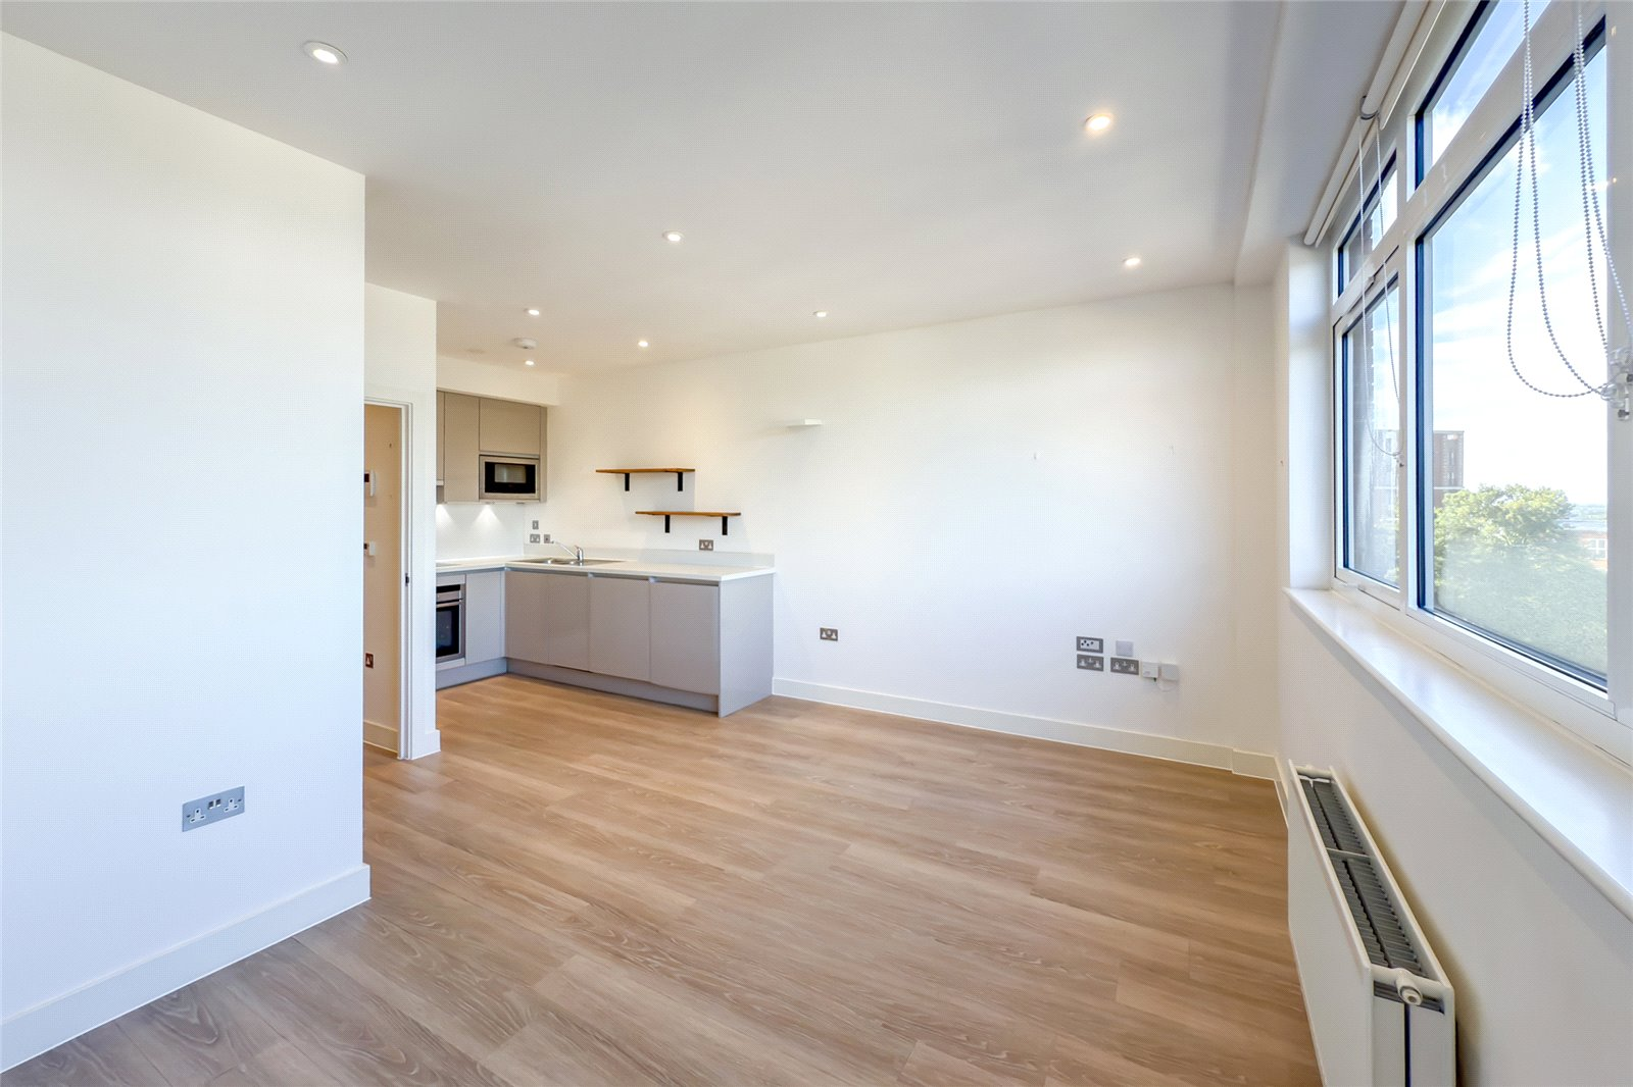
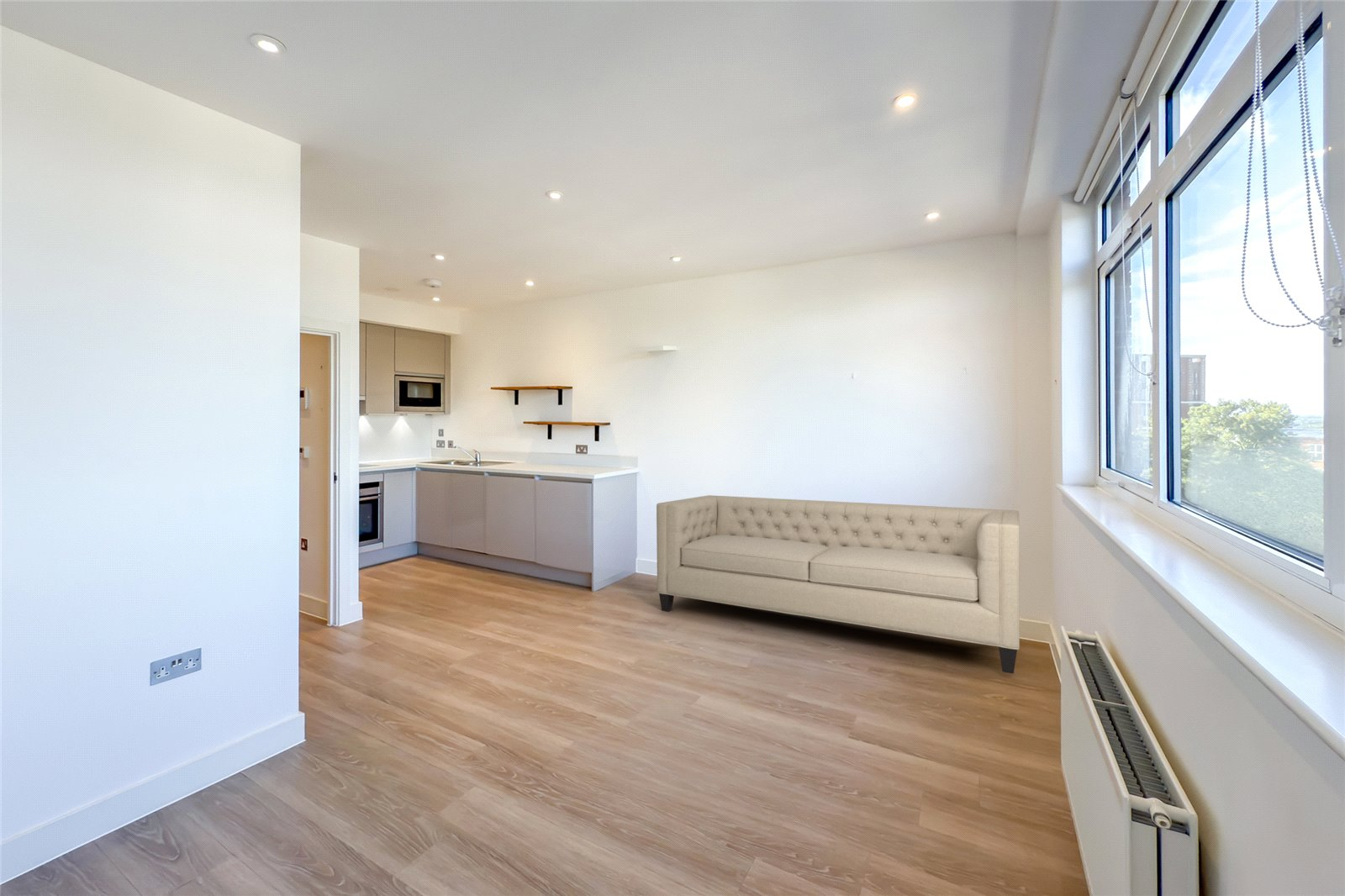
+ sofa [656,494,1021,675]
